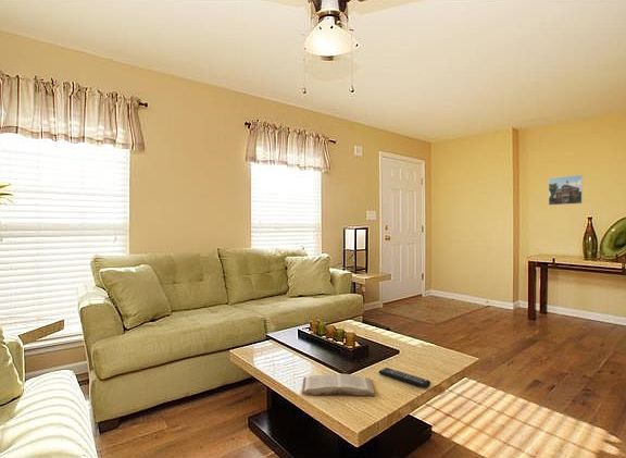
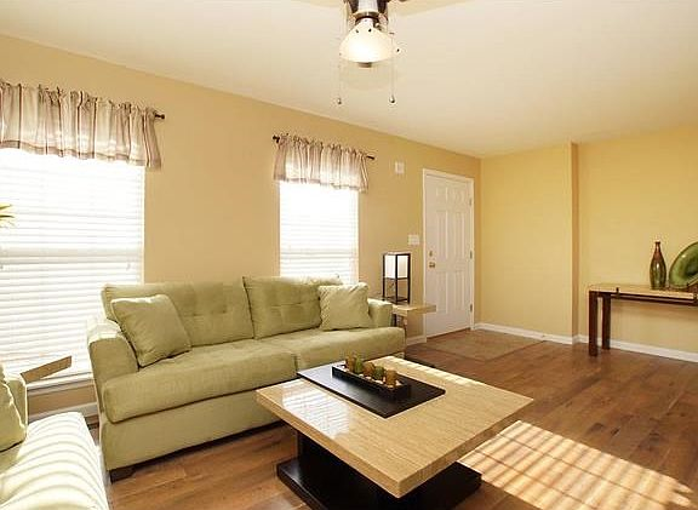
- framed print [548,174,584,207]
- book [301,373,376,397]
- remote control [378,367,431,389]
